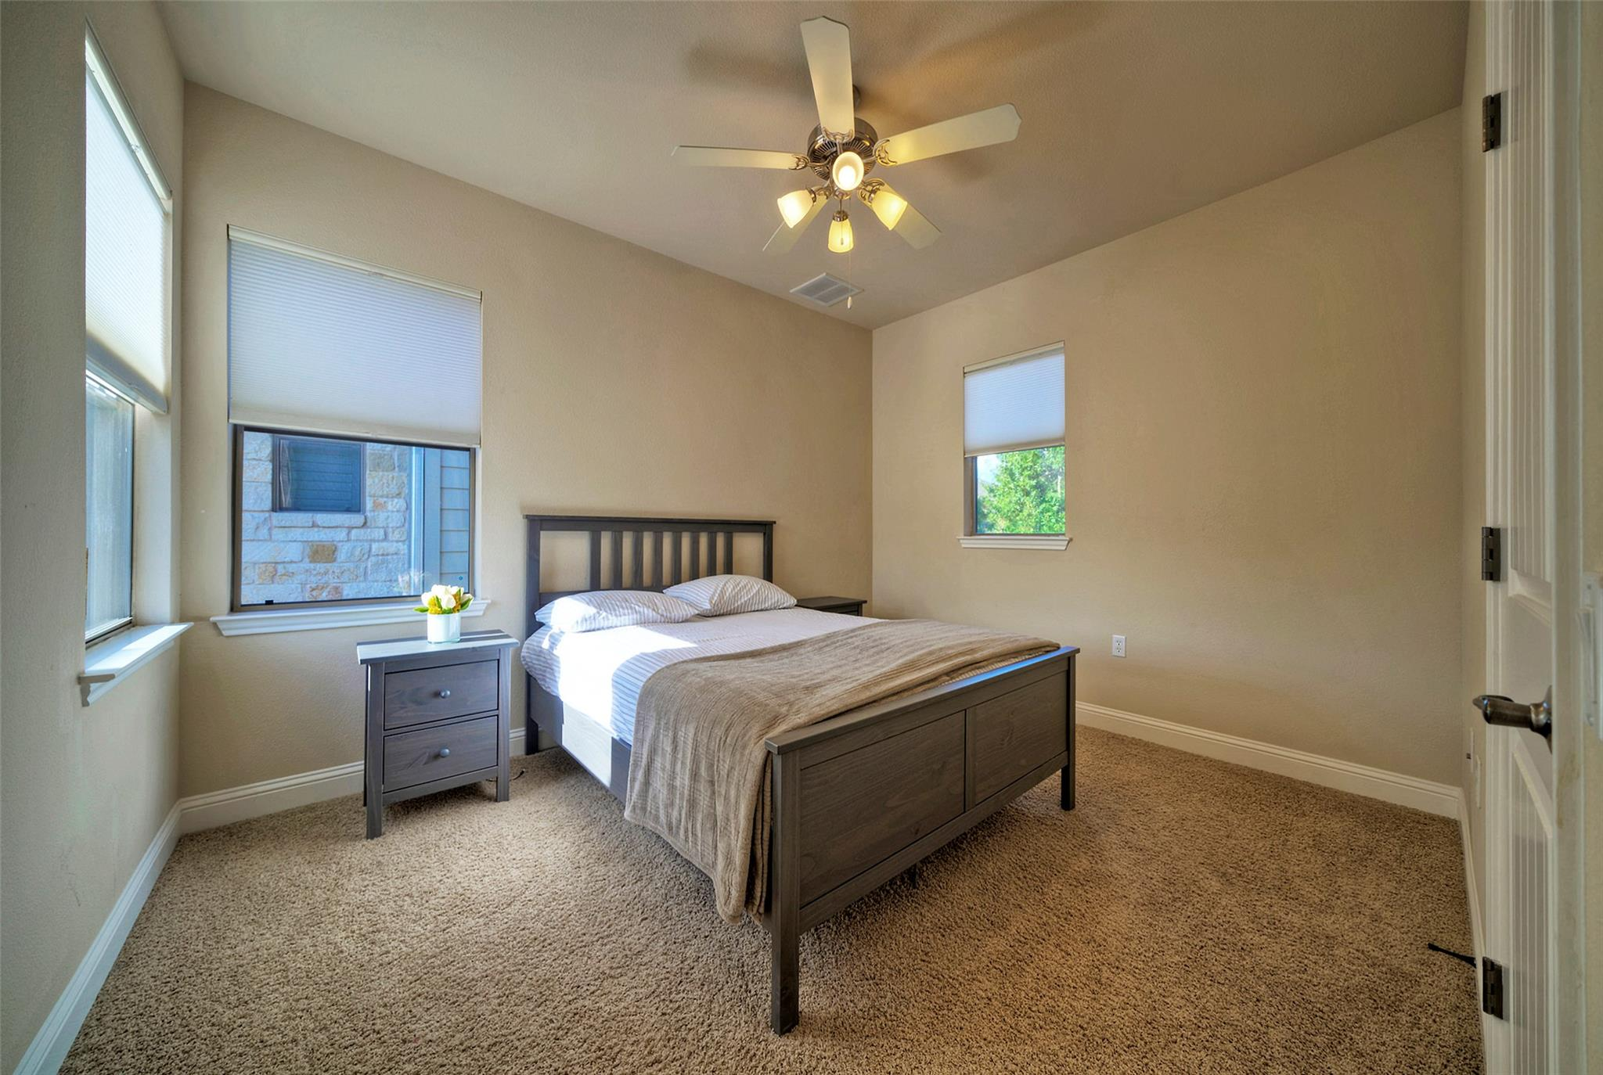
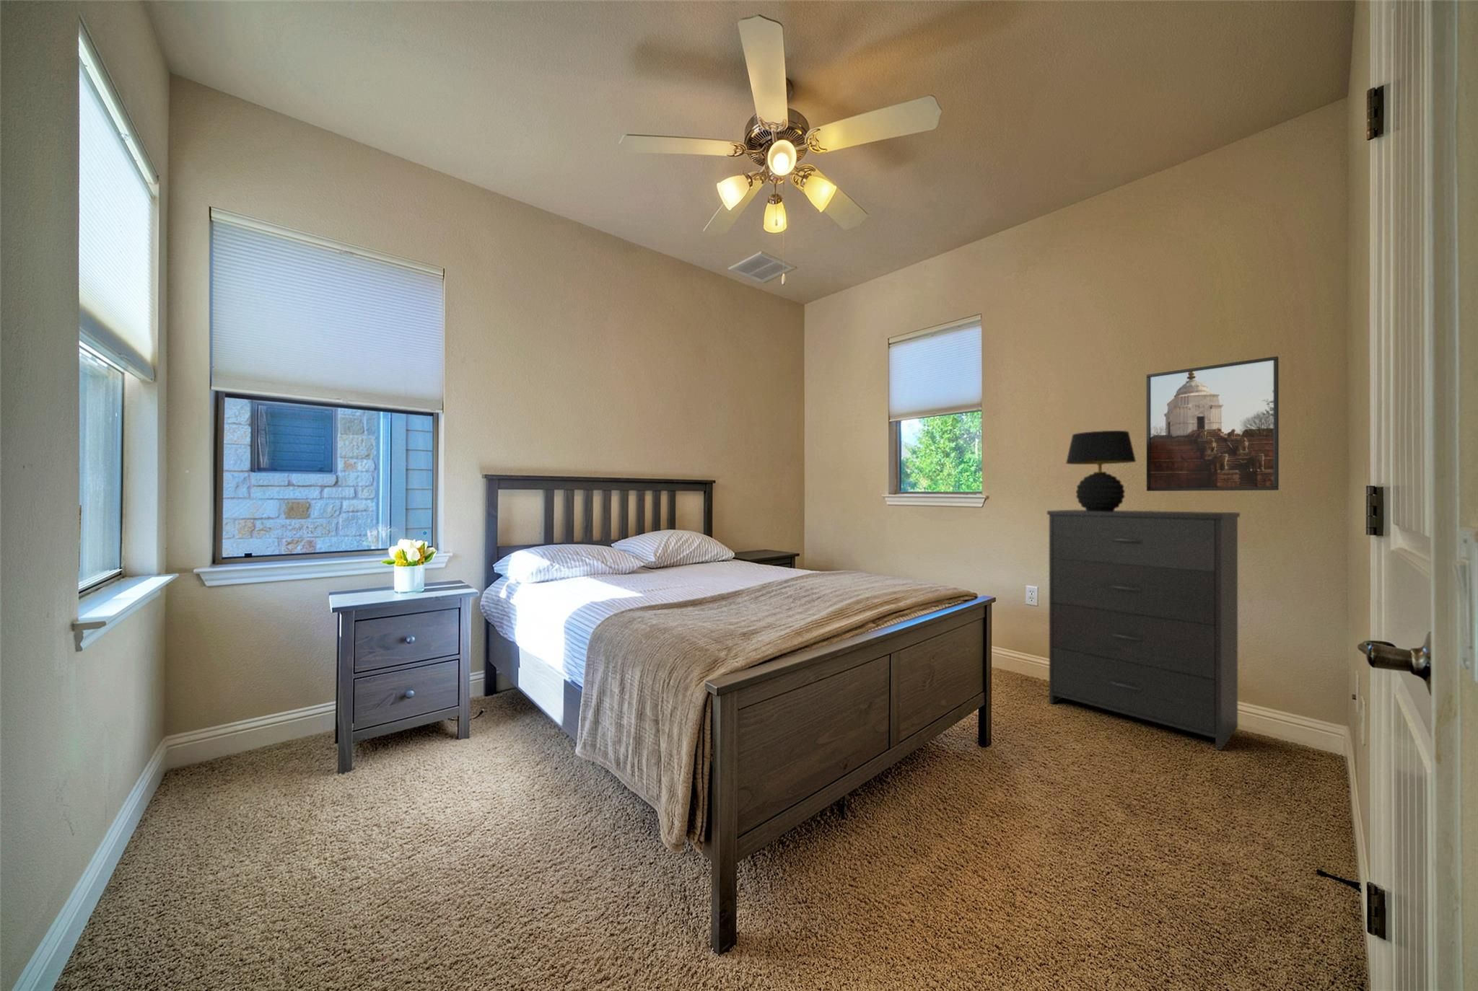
+ dresser [1047,509,1240,751]
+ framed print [1146,355,1280,492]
+ table lamp [1065,430,1136,511]
